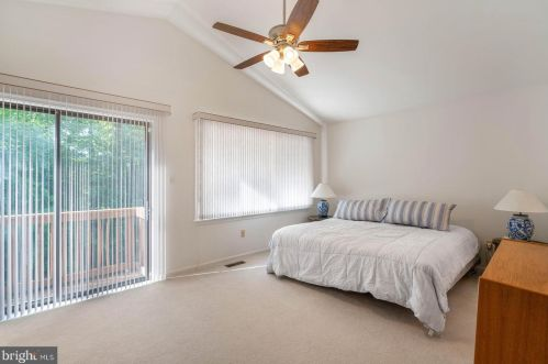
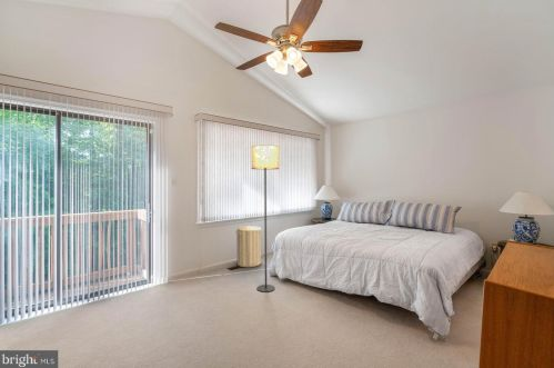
+ laundry hamper [234,221,263,268]
+ floor lamp [250,145,280,294]
